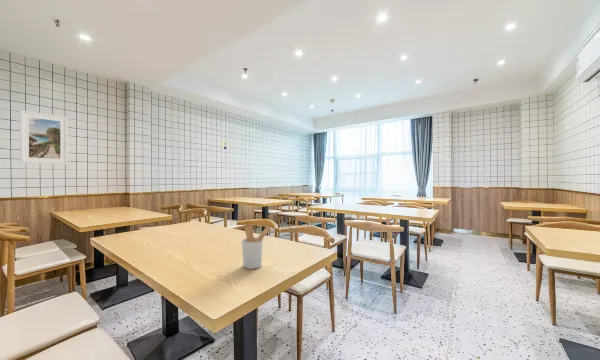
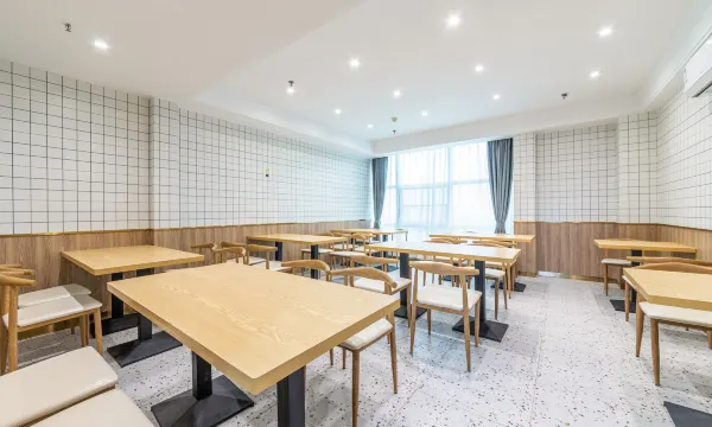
- utensil holder [241,224,272,270]
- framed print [19,109,69,165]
